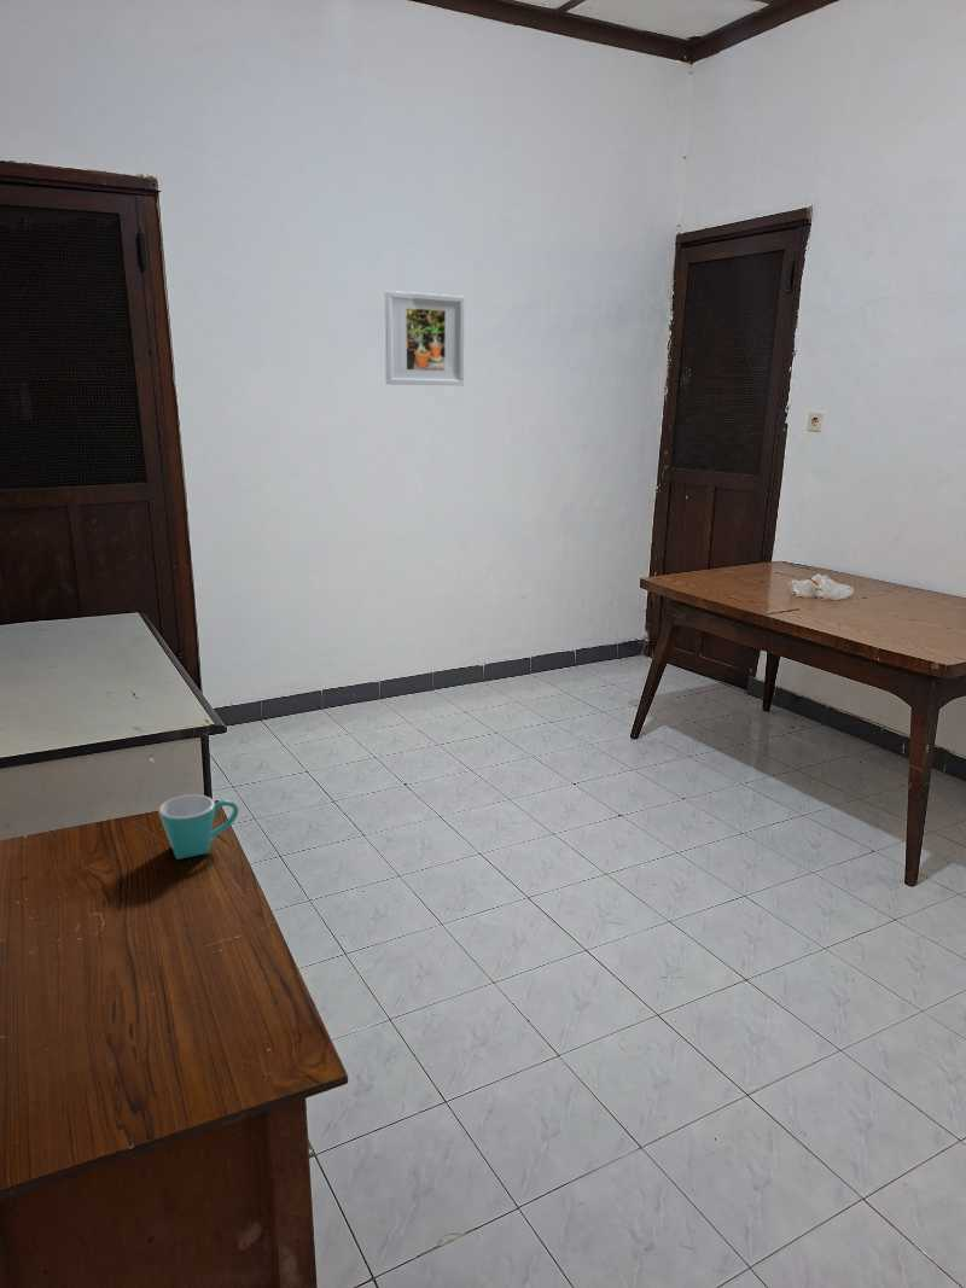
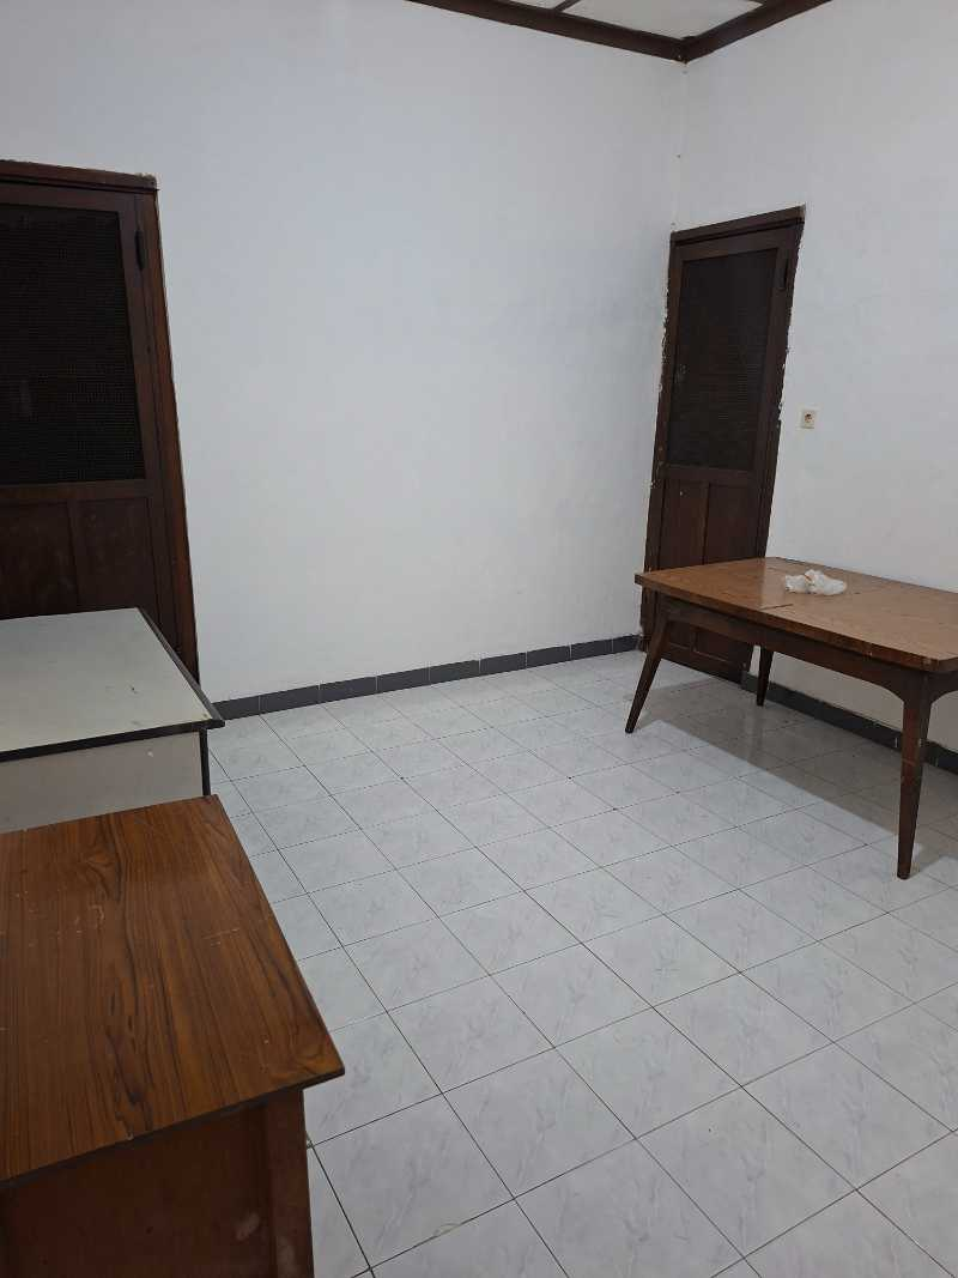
- mug [157,793,239,861]
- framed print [383,290,466,387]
